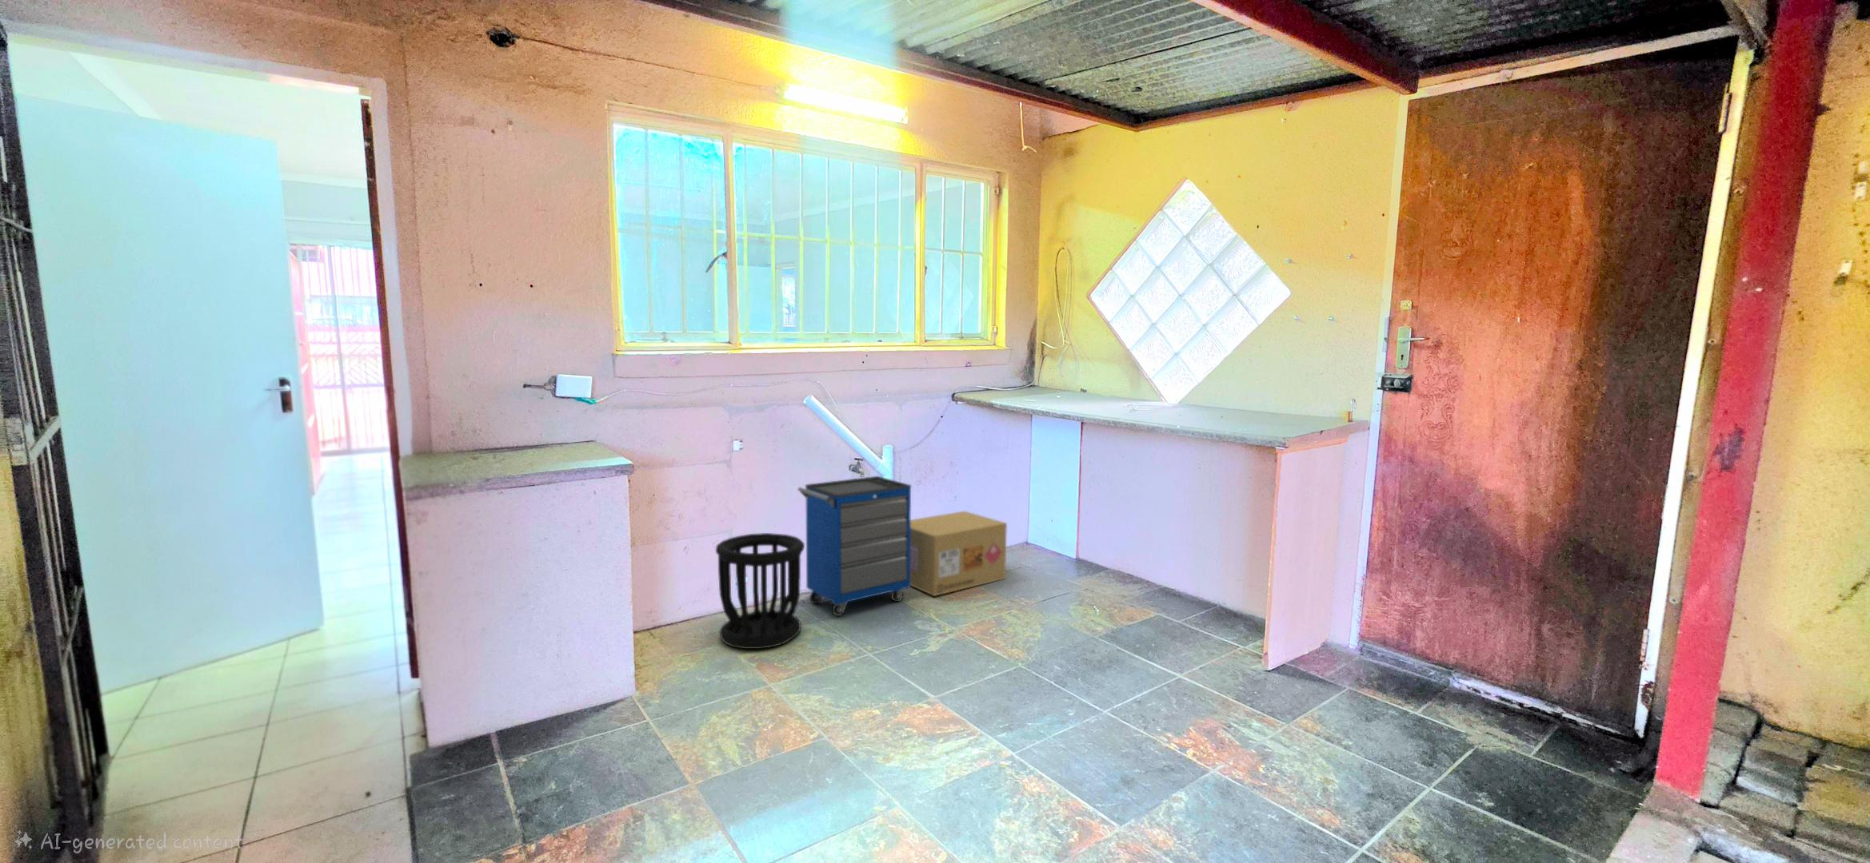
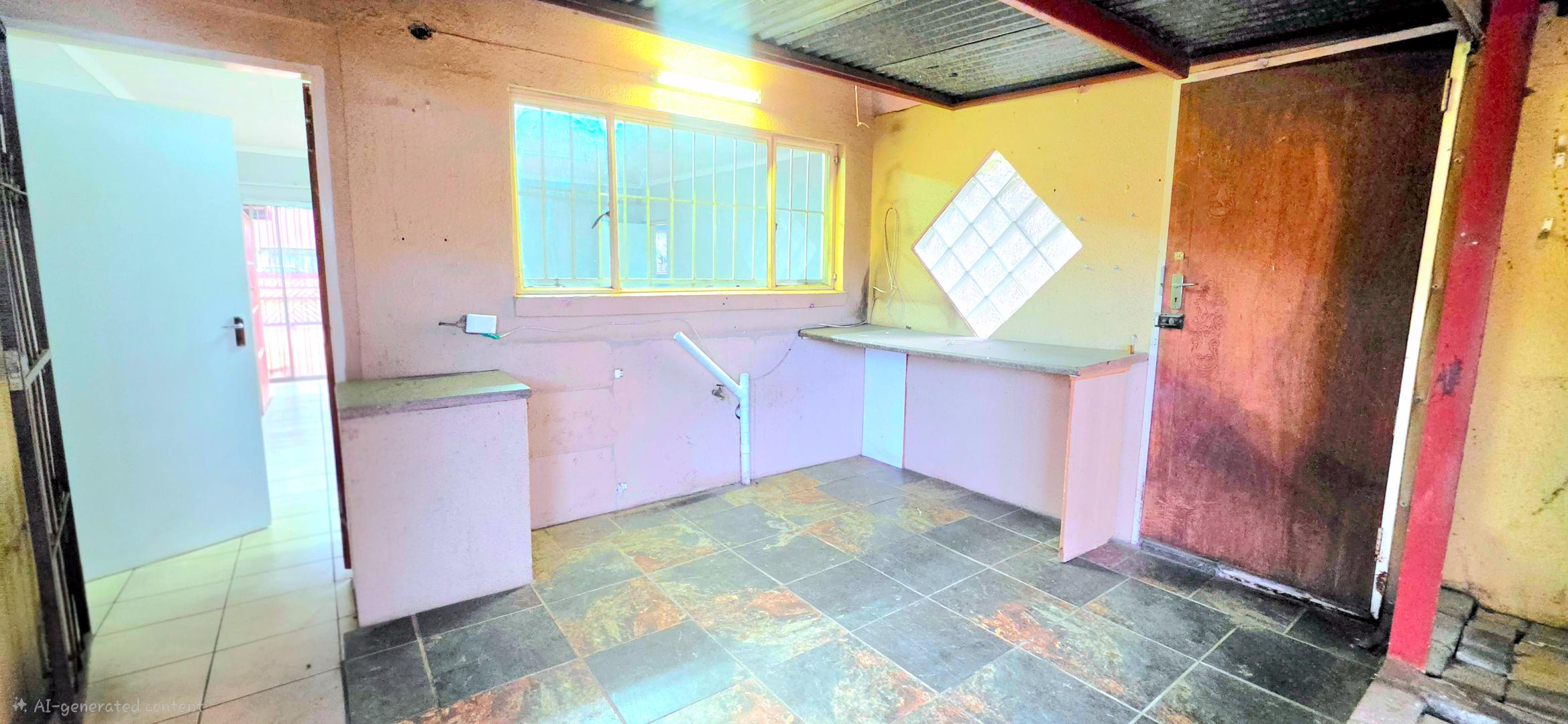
- cardboard box [910,510,1008,597]
- wastebasket [716,532,805,650]
- cabinet [798,476,912,617]
